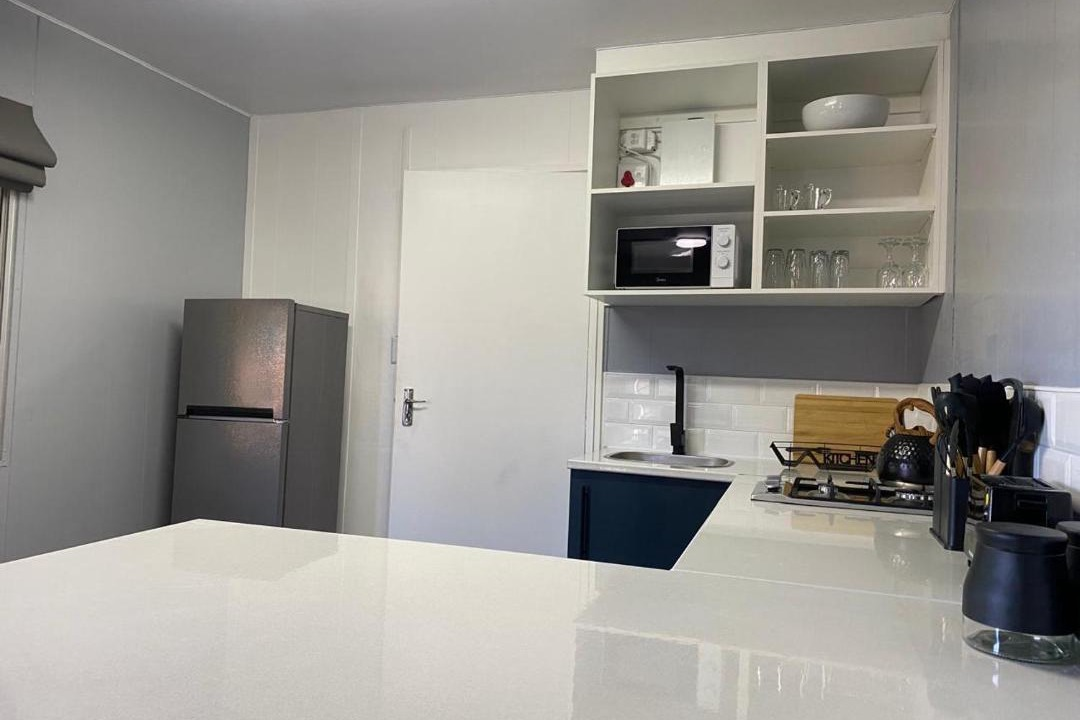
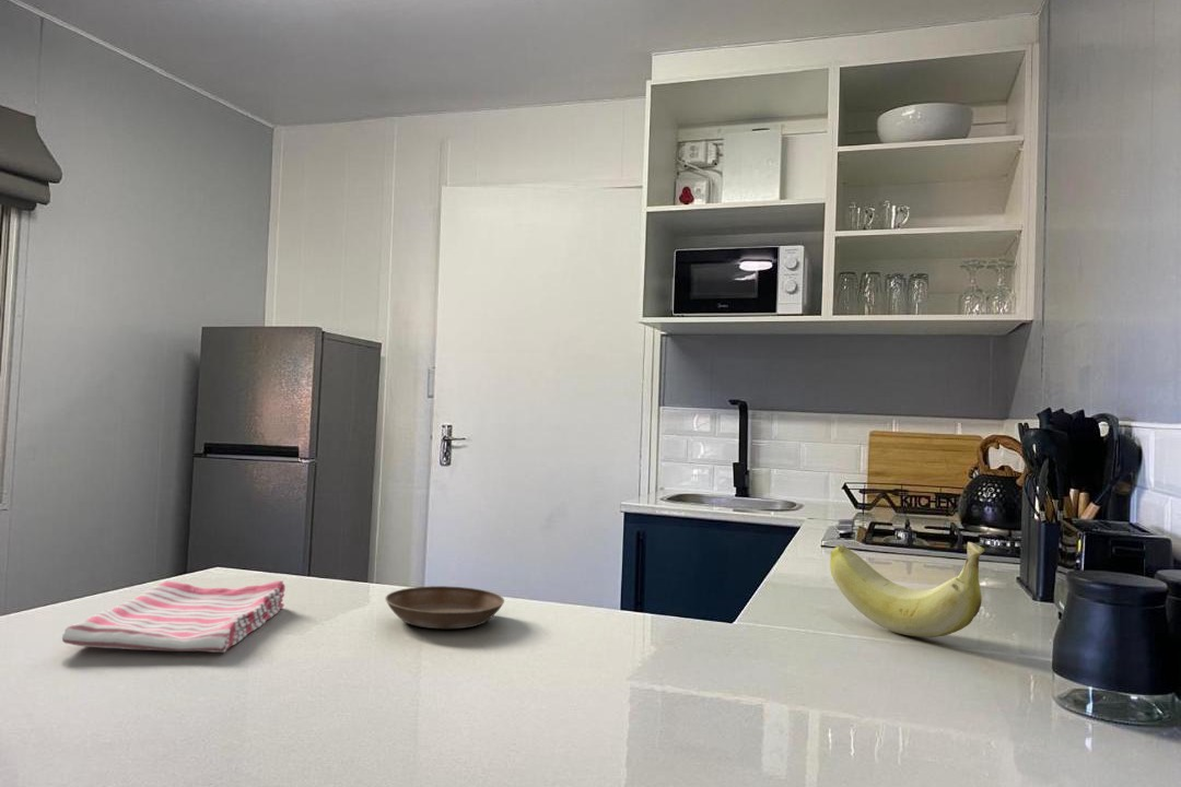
+ saucer [384,585,505,630]
+ banana [829,541,985,638]
+ dish towel [61,579,287,654]
